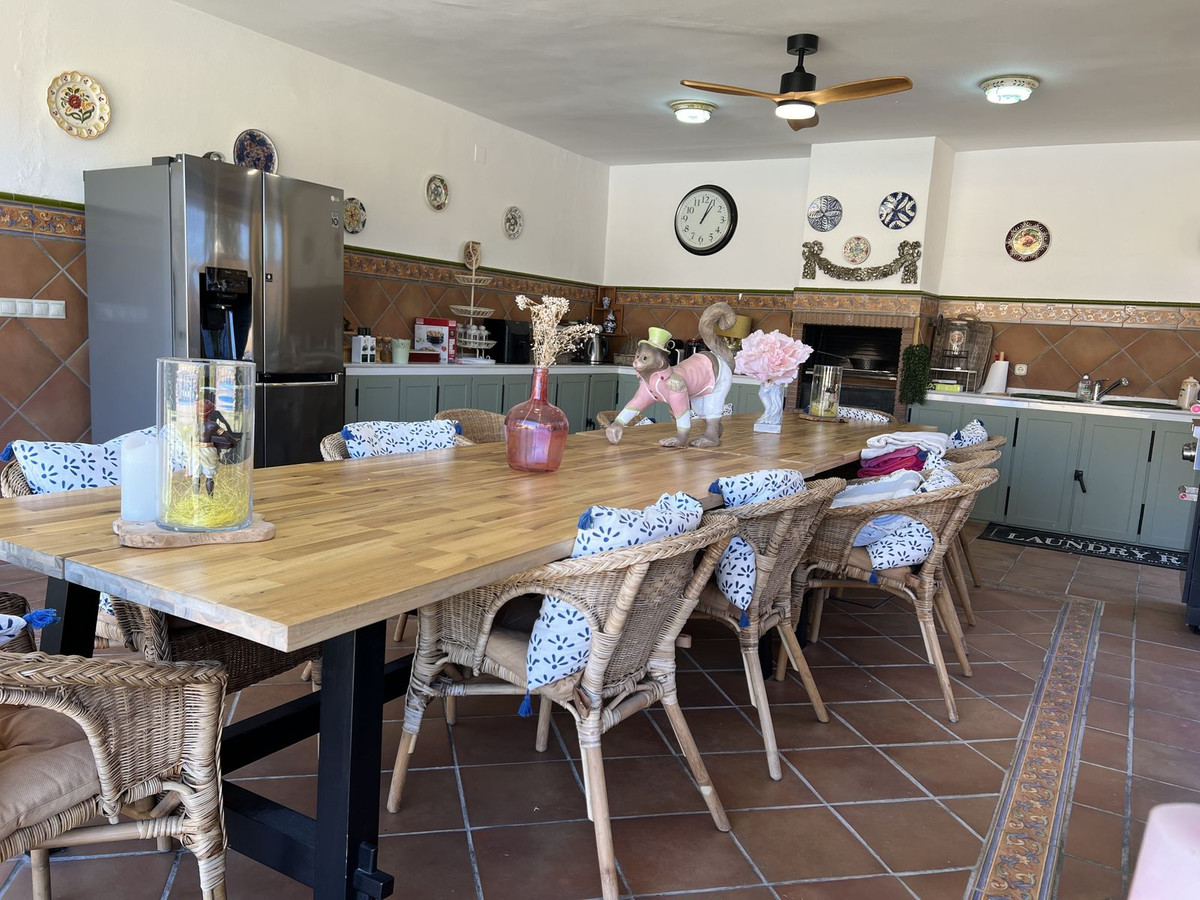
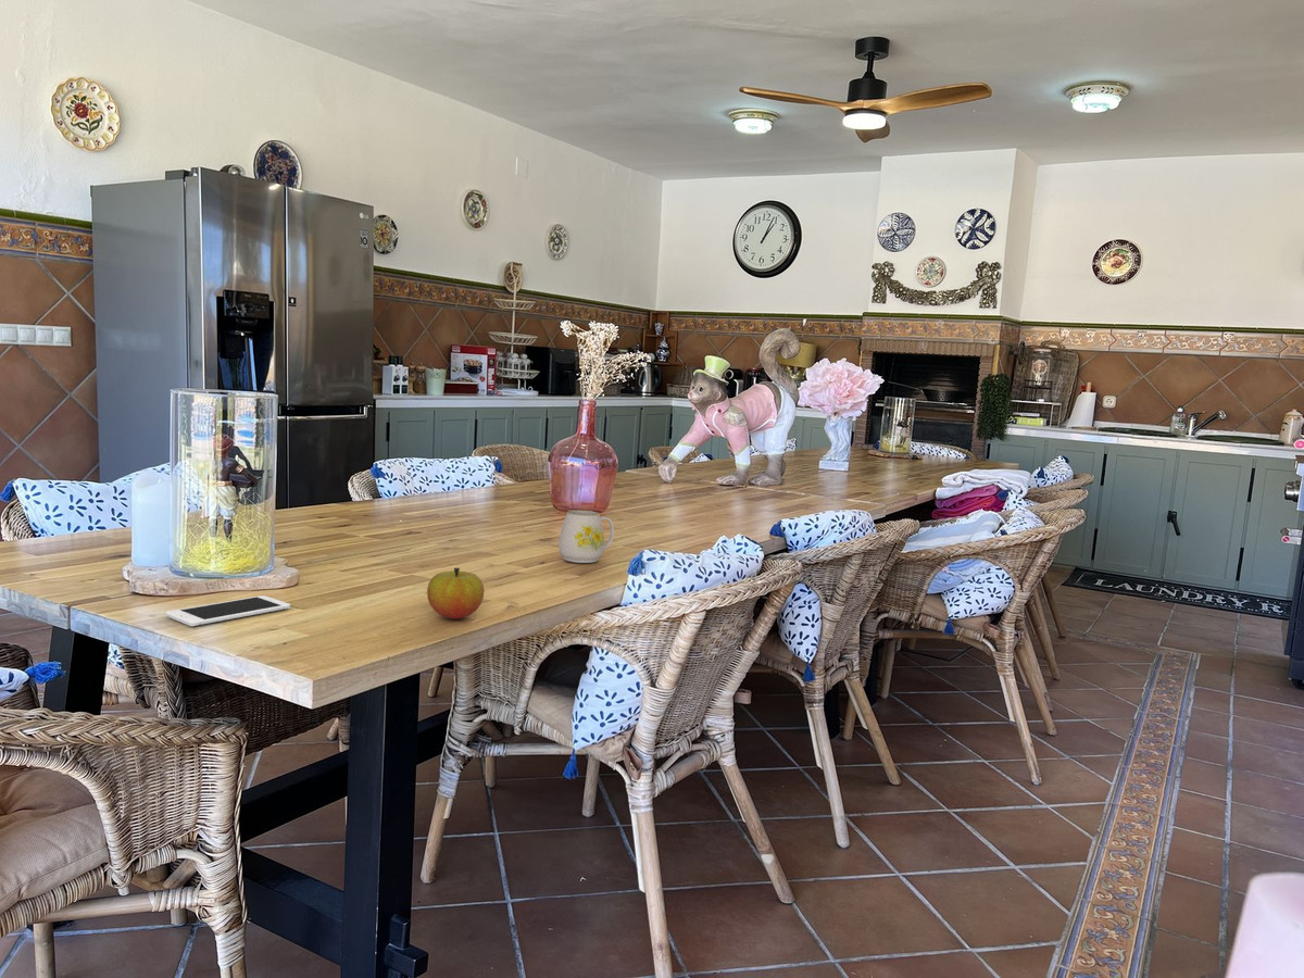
+ mug [557,509,615,564]
+ apple [426,567,485,619]
+ cell phone [164,594,291,627]
